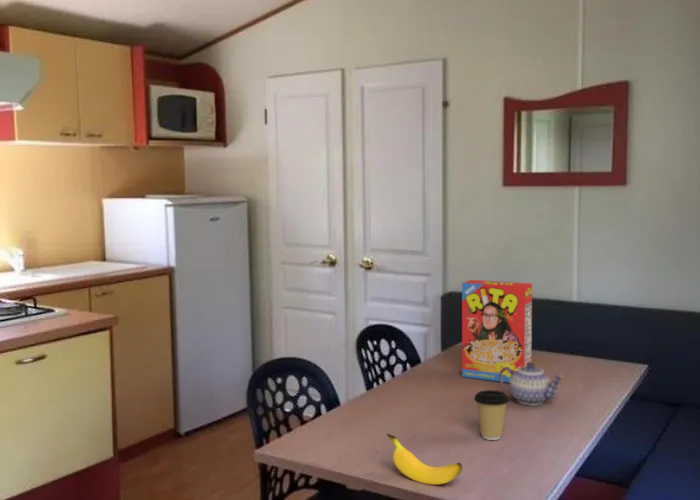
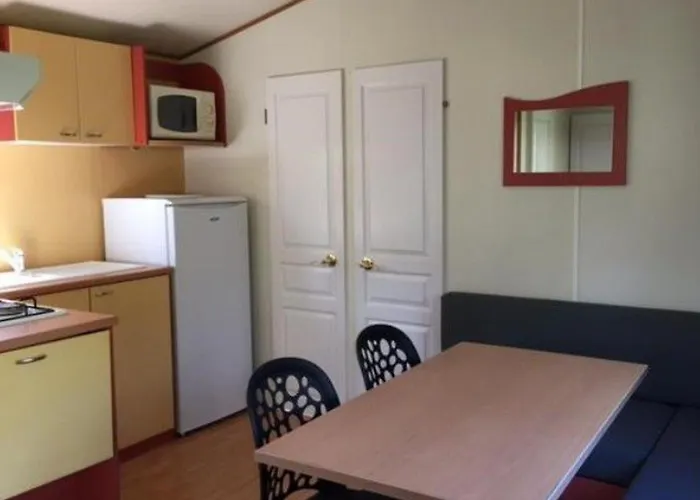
- coffee cup [473,389,510,441]
- teapot [498,362,565,407]
- banana [386,433,463,486]
- cereal box [461,279,533,384]
